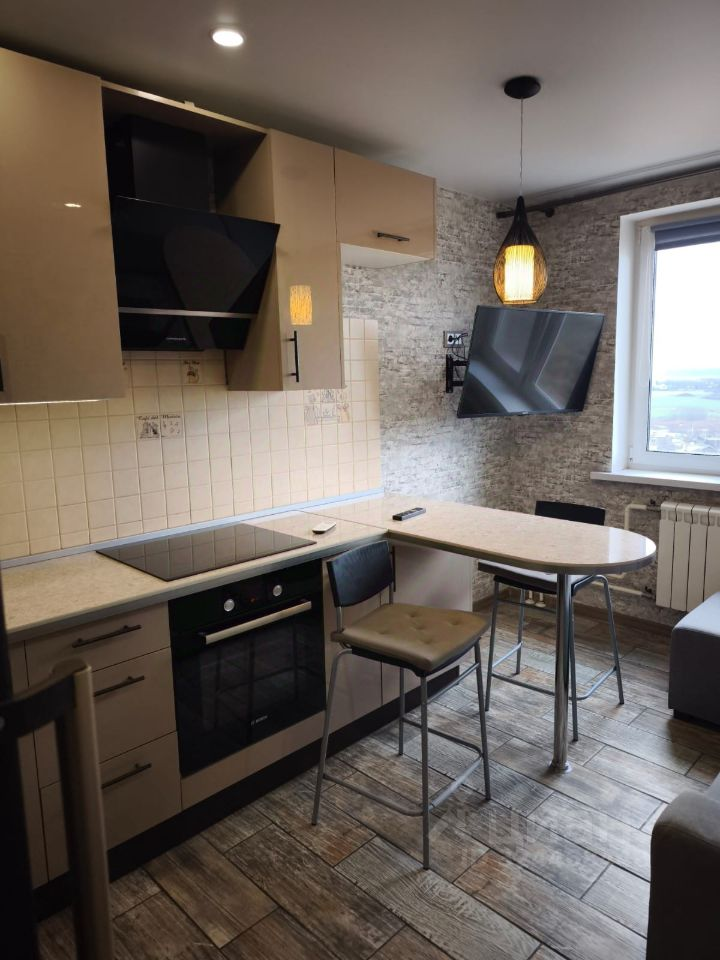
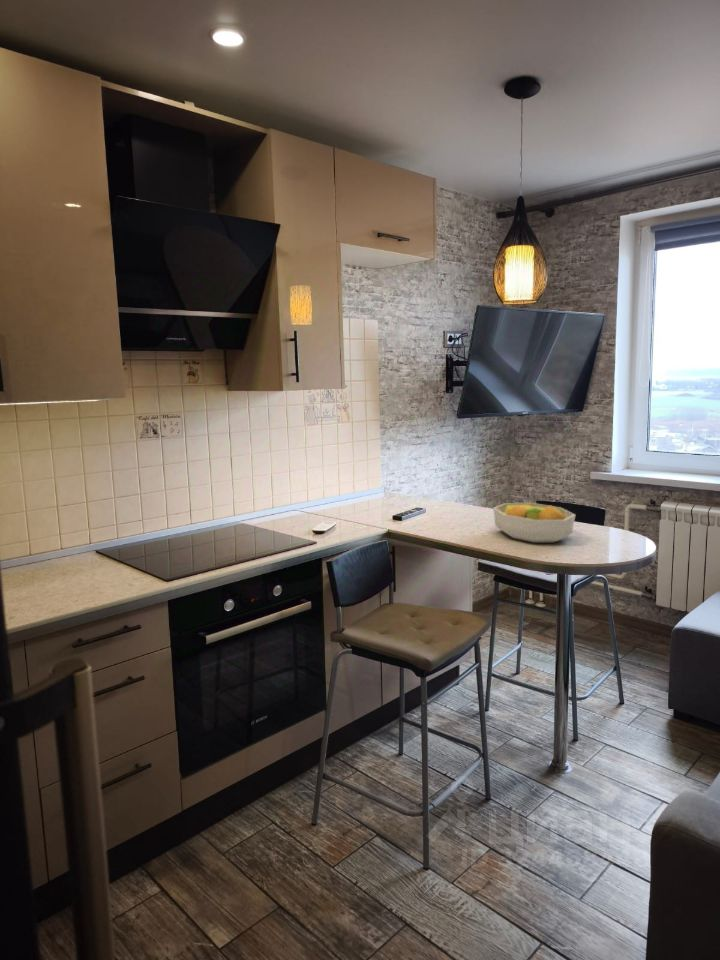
+ fruit bowl [492,502,576,544]
